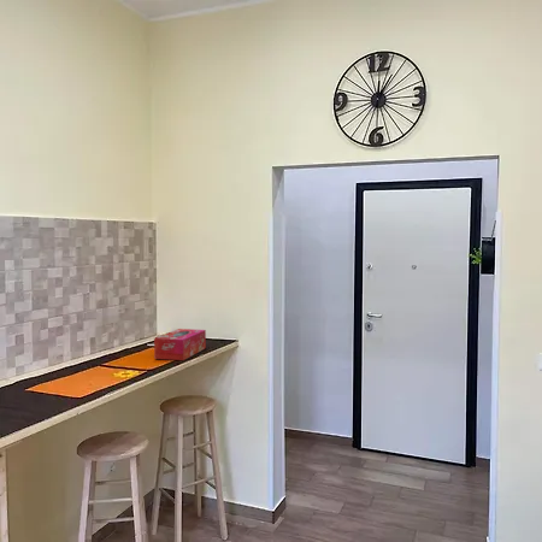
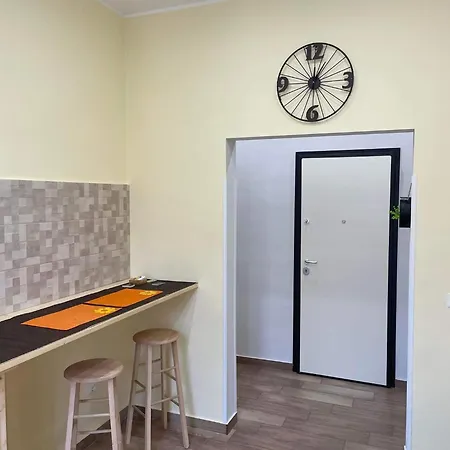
- tissue box [153,328,207,361]
